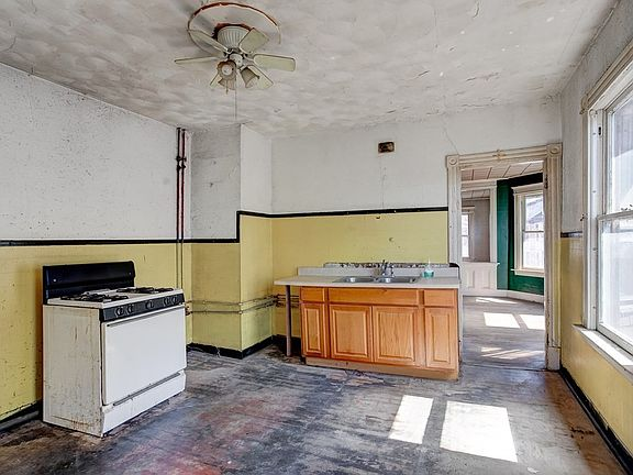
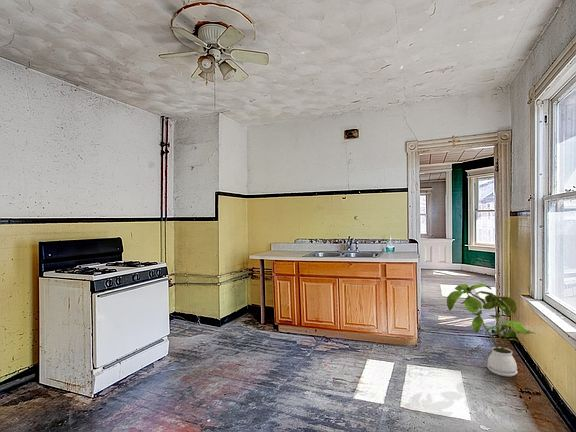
+ house plant [446,283,537,377]
